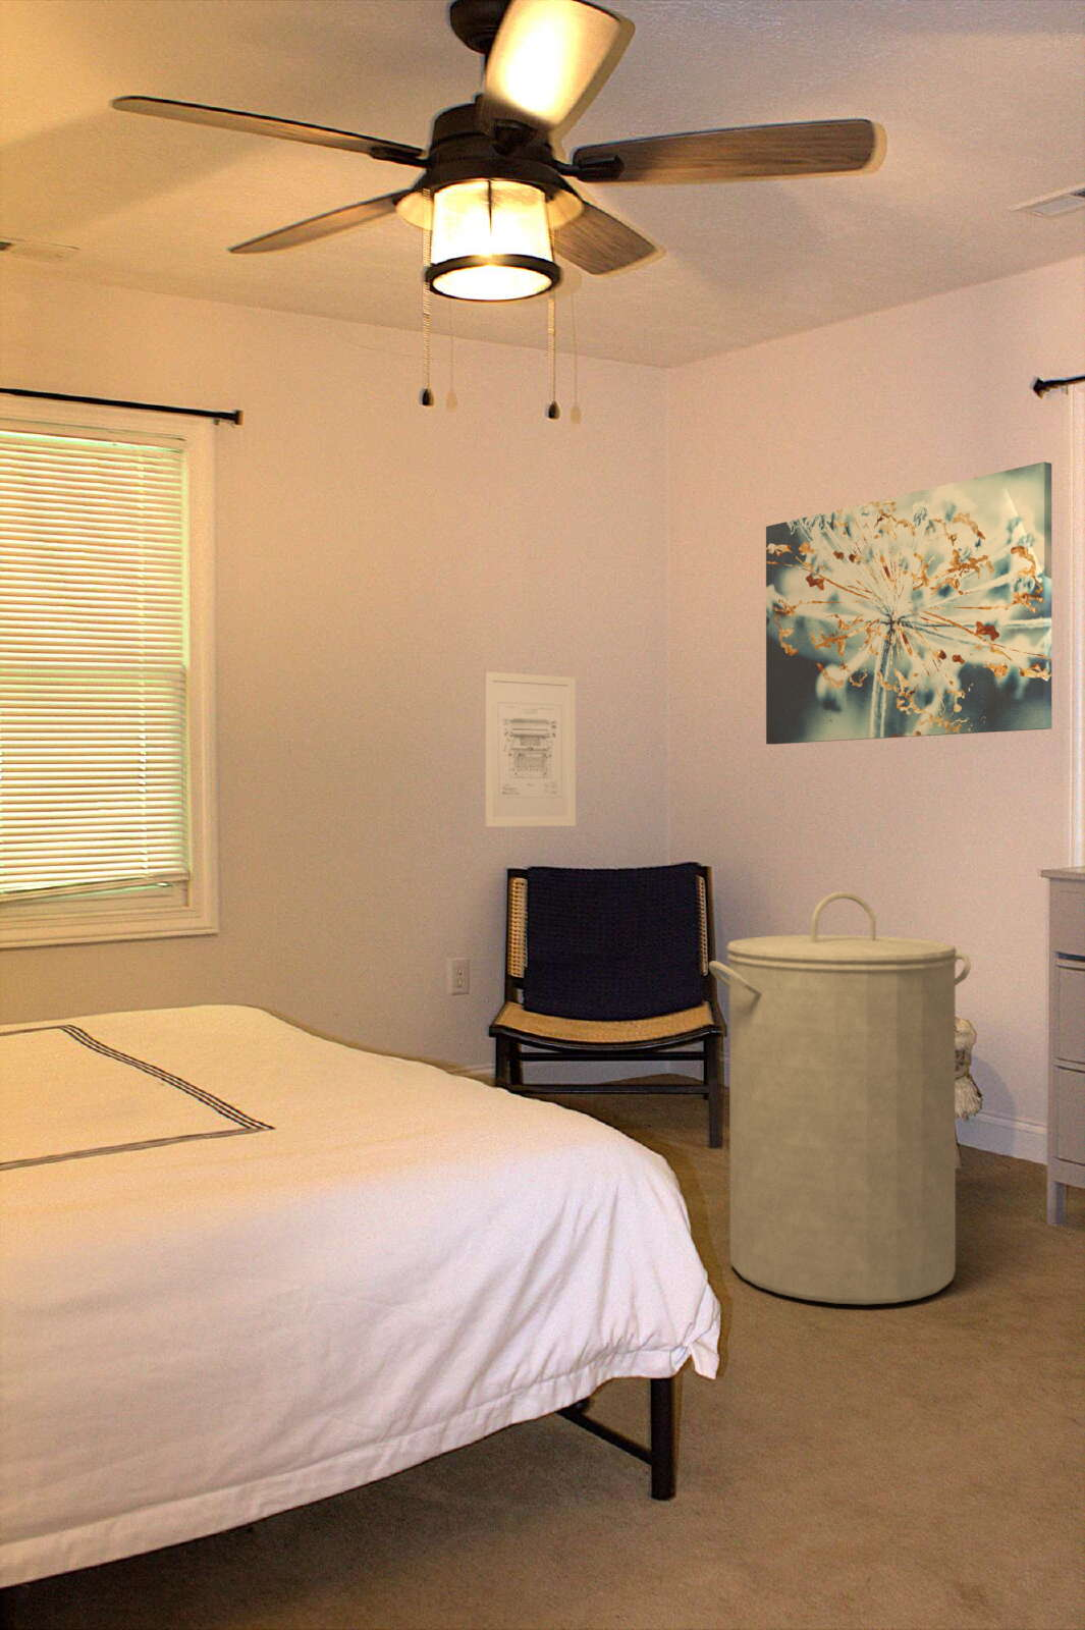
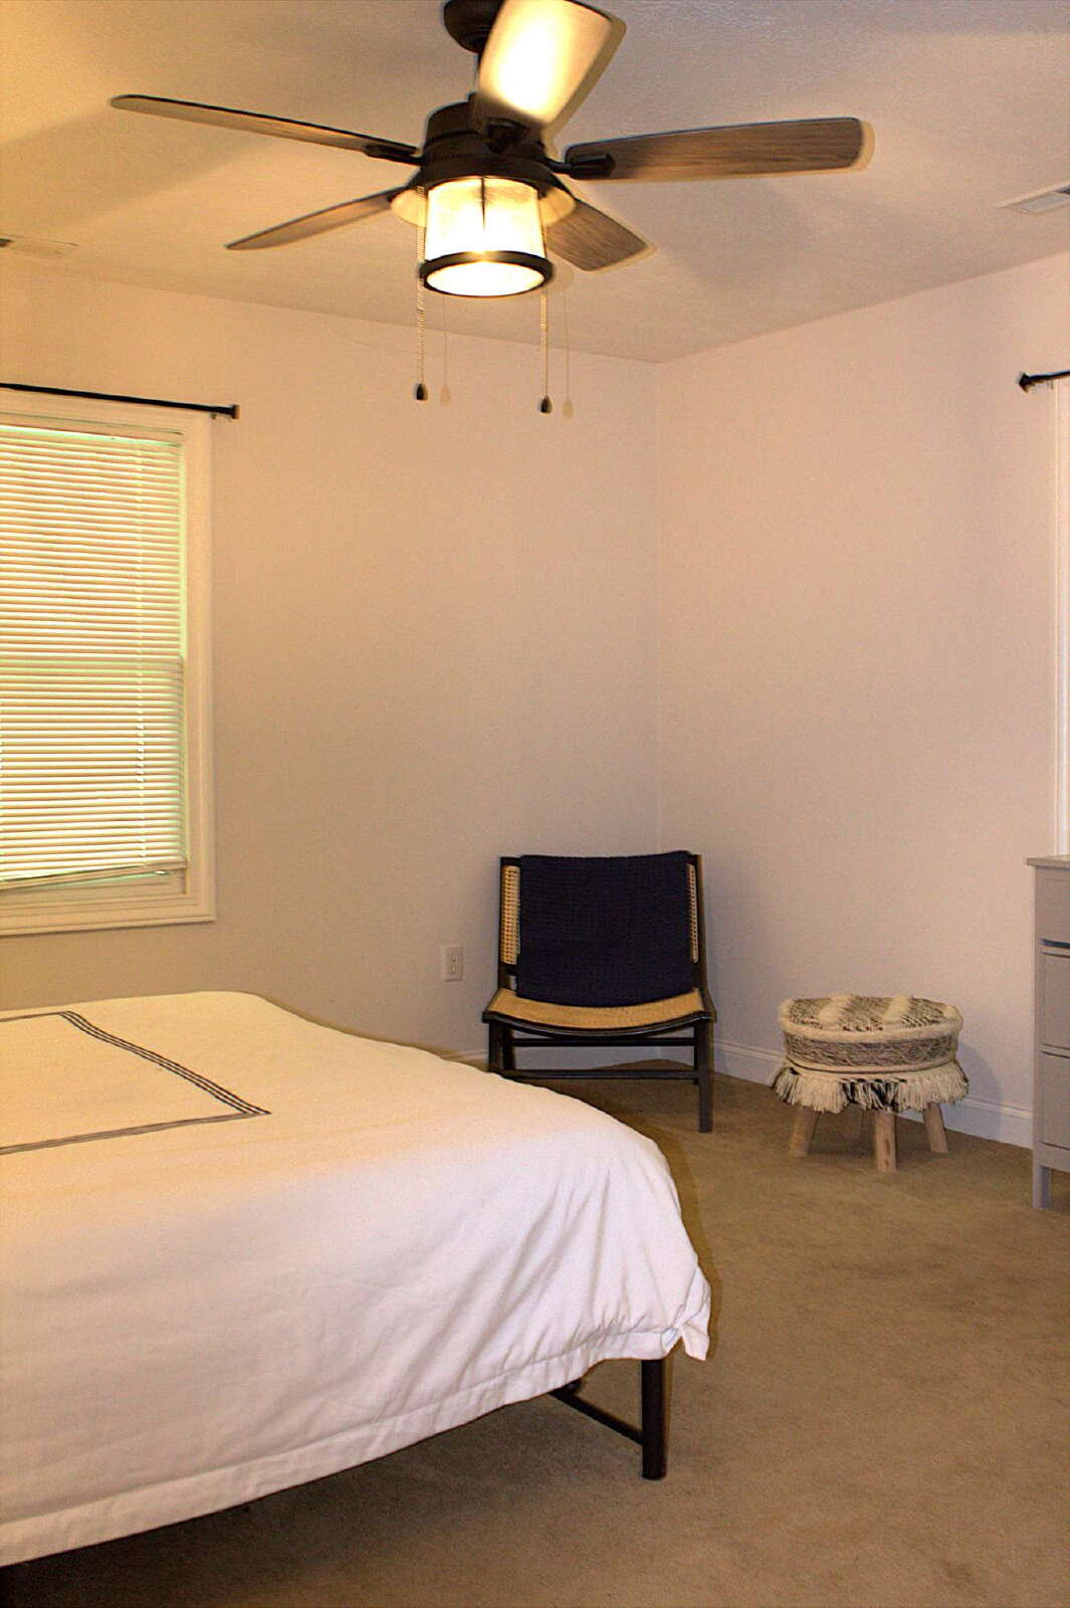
- wall art [483,671,576,828]
- laundry hamper [708,890,972,1305]
- wall art [765,460,1052,746]
